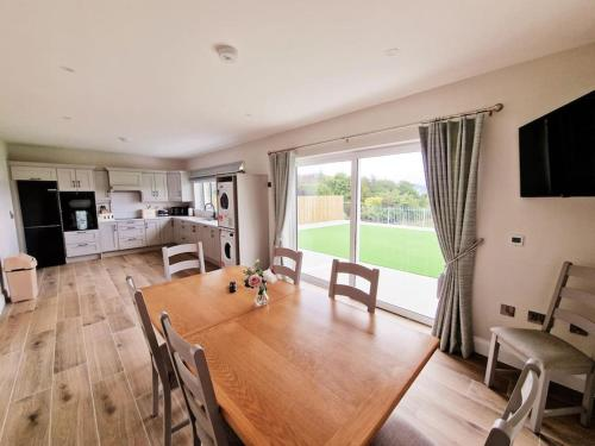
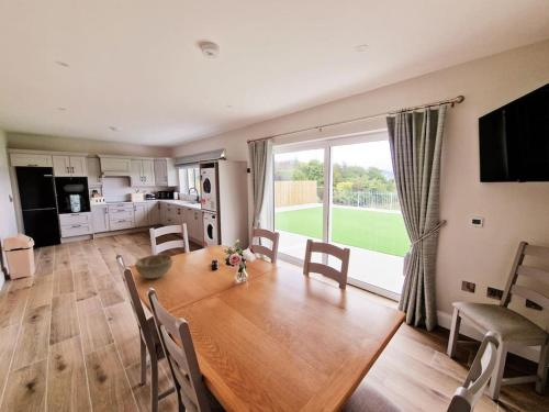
+ decorative bowl [134,254,173,279]
